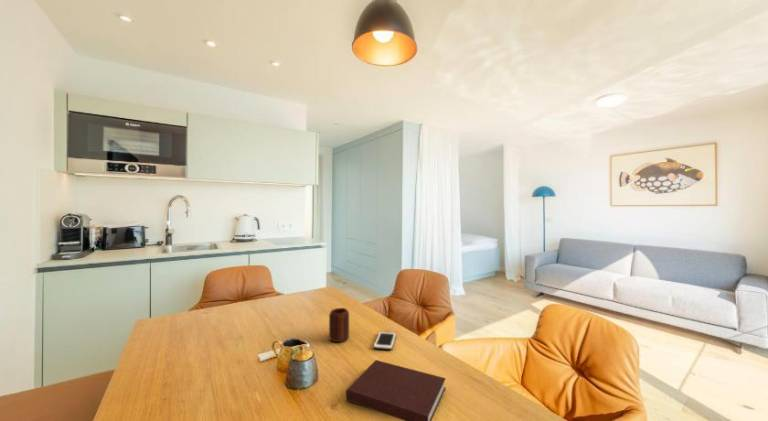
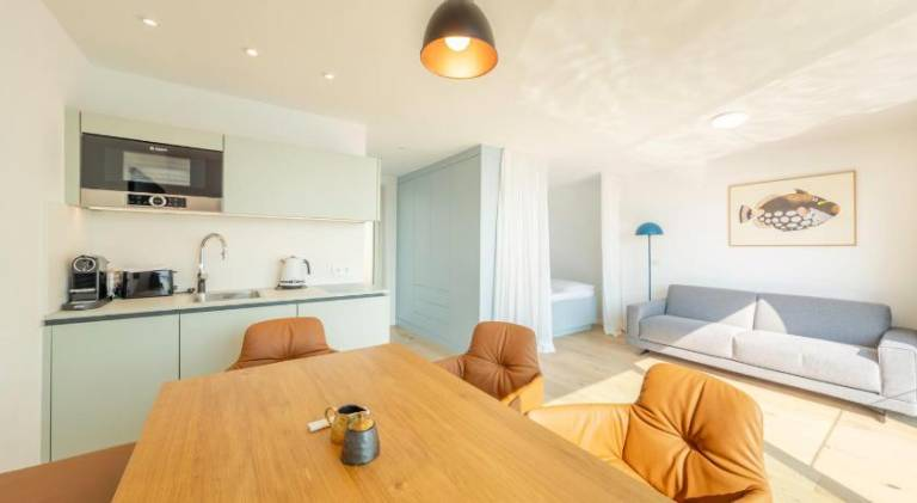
- notebook [345,359,447,421]
- cell phone [373,331,397,351]
- mug [328,307,350,343]
